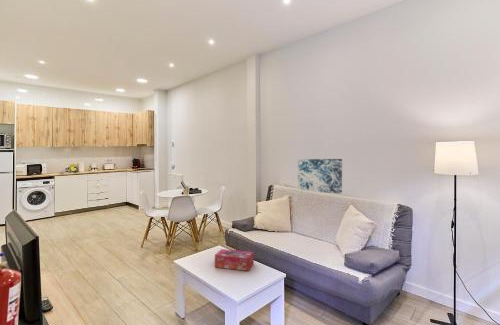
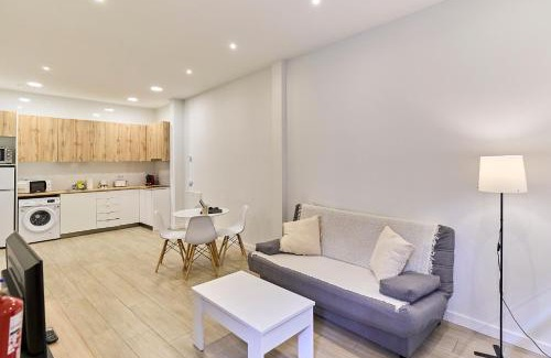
- tissue box [214,248,255,272]
- wall art [297,158,343,195]
